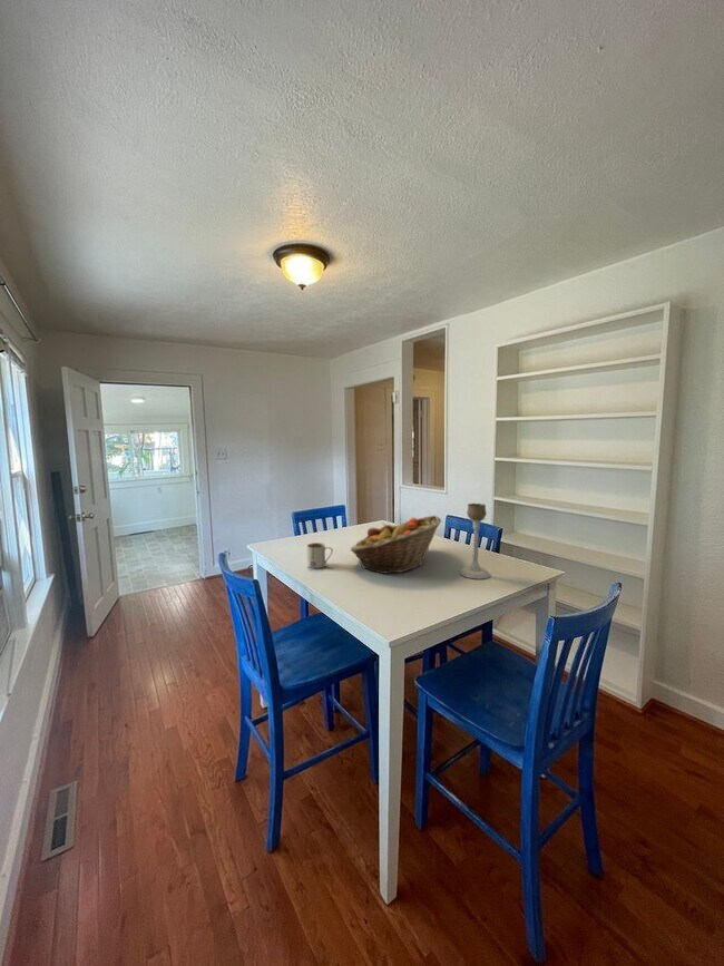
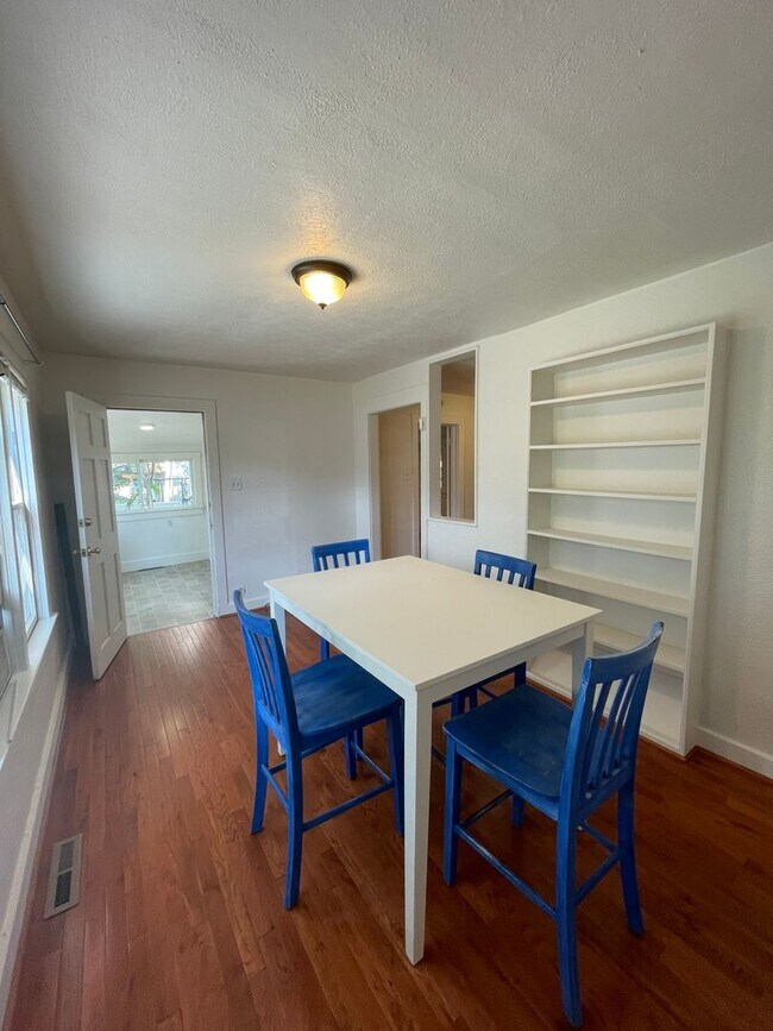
- candle holder [459,502,491,580]
- fruit basket [350,515,442,575]
- mug [305,541,334,569]
